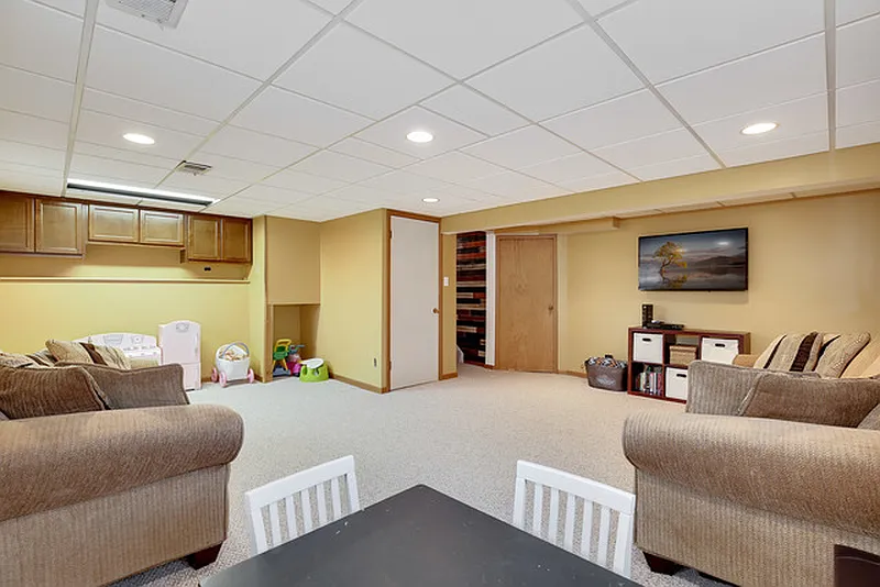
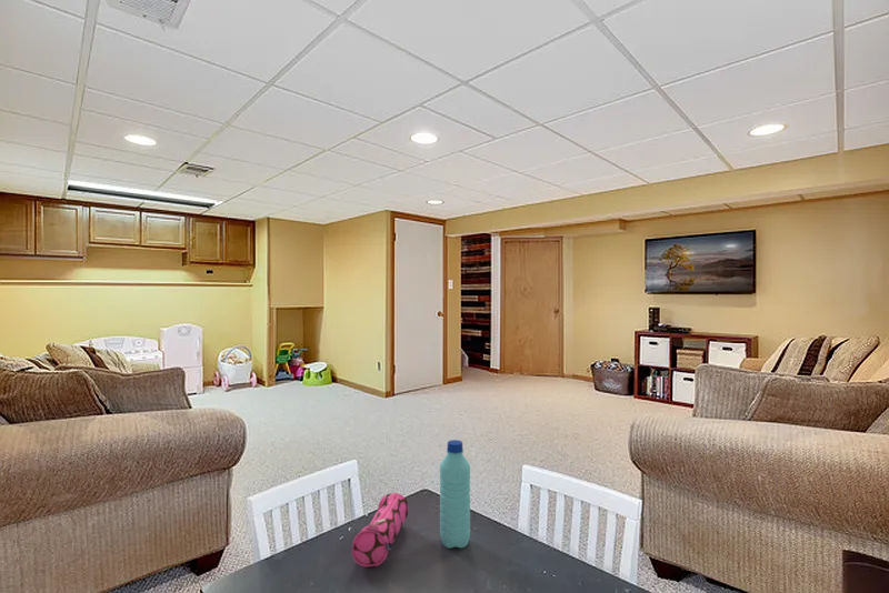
+ pencil case [350,492,410,569]
+ water bottle [439,439,471,550]
